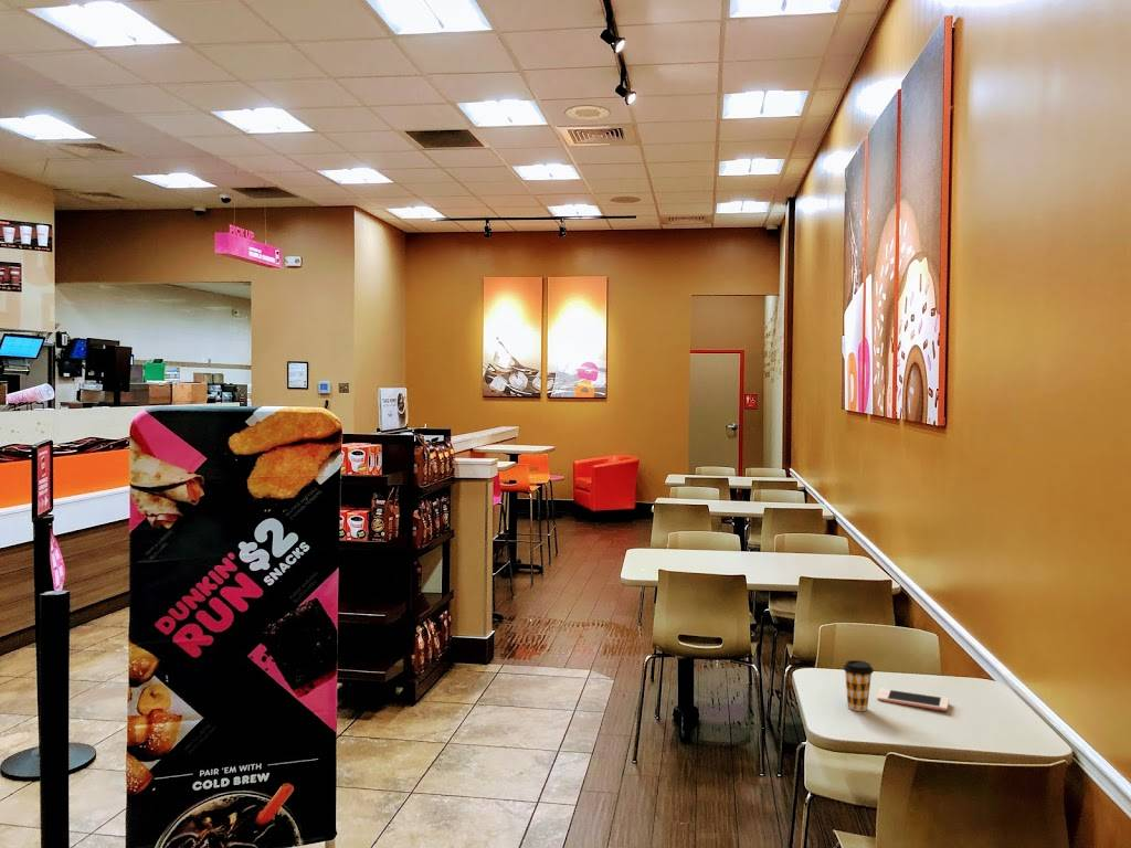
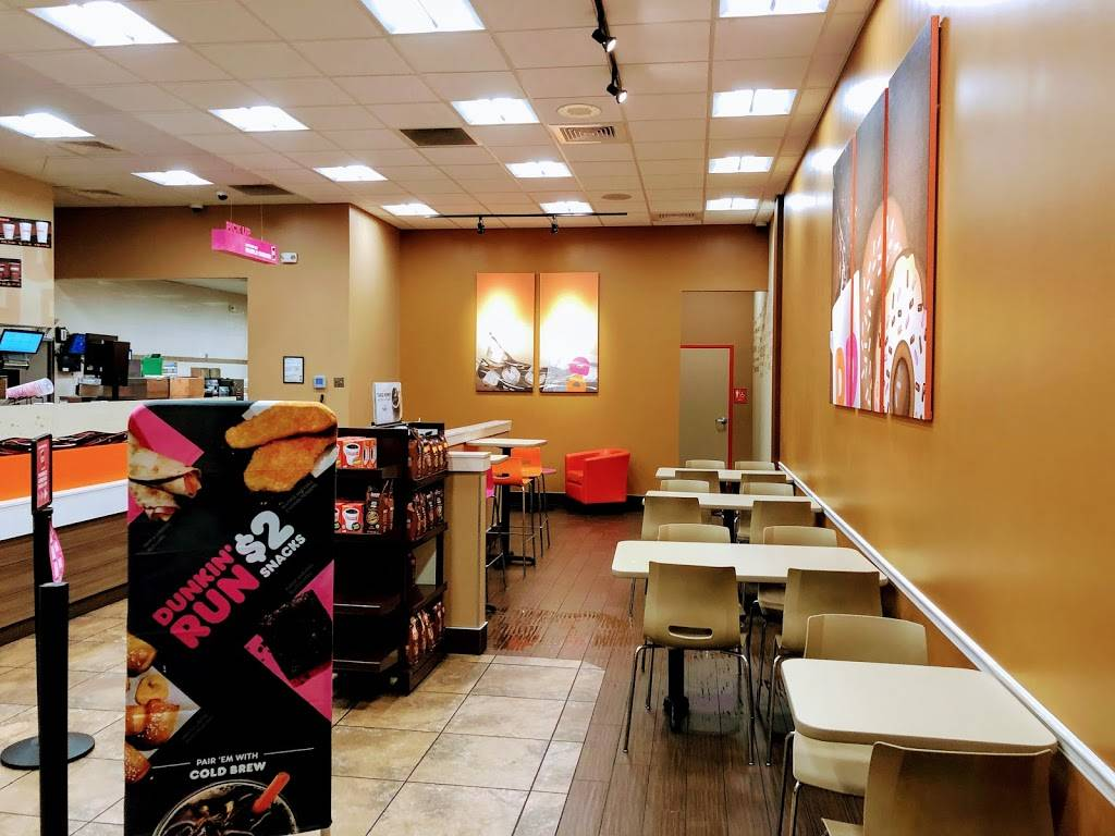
- coffee cup [842,659,875,712]
- cell phone [876,688,950,712]
